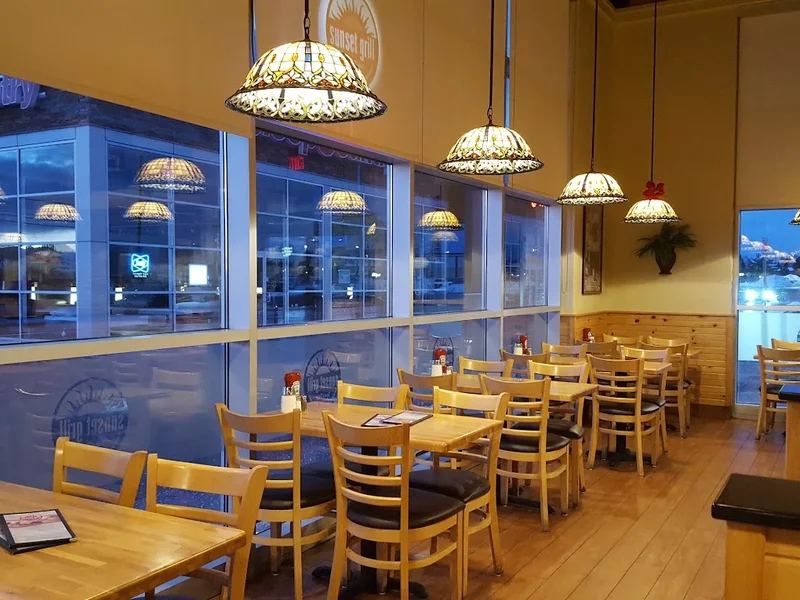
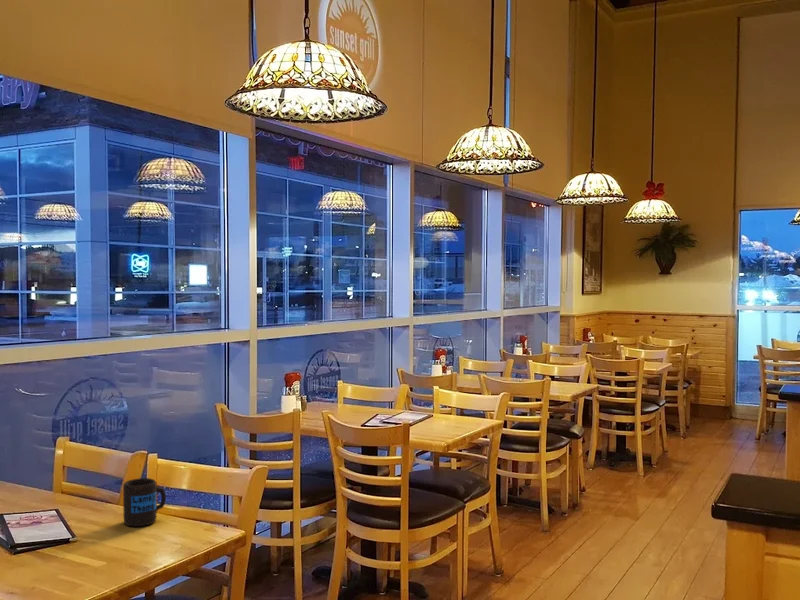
+ mug [122,477,167,527]
